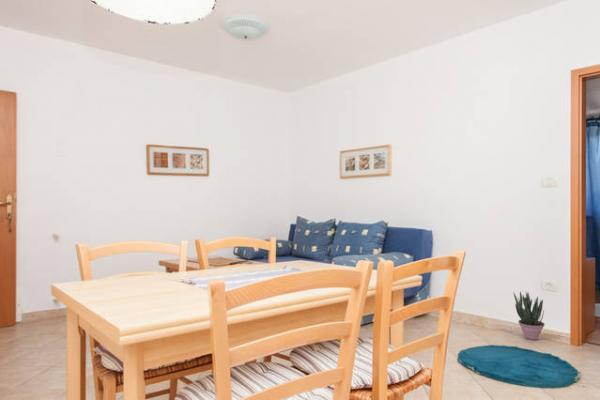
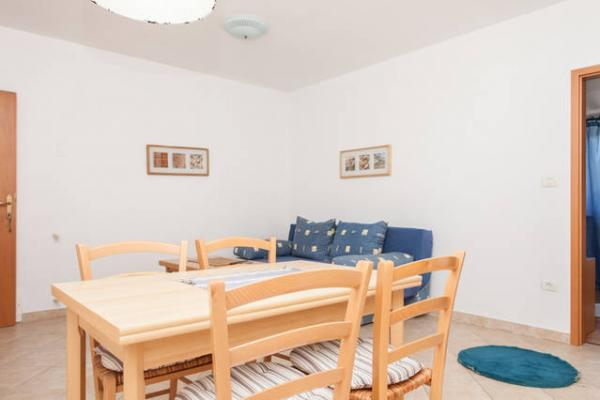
- potted plant [512,291,546,341]
